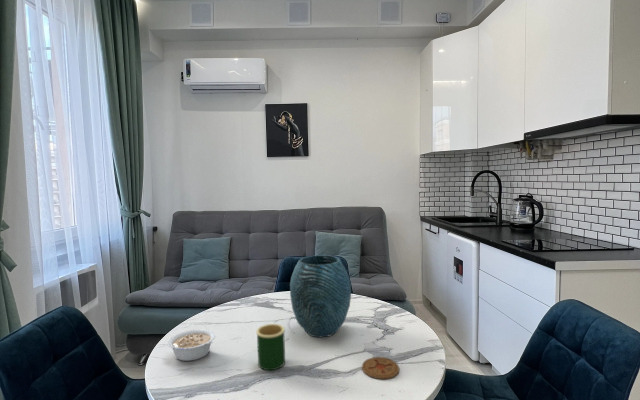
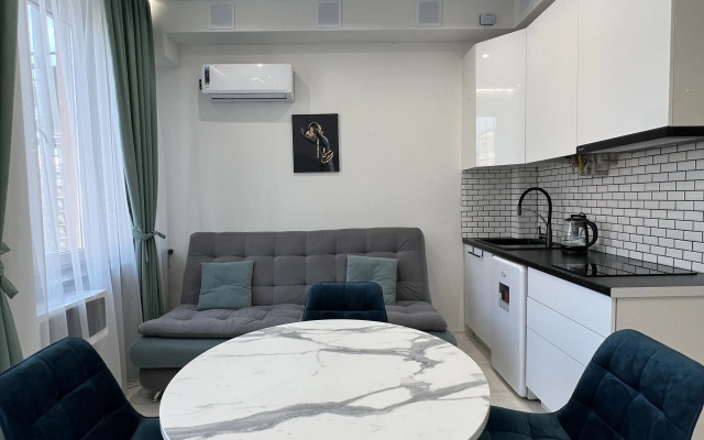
- mug [255,323,286,371]
- vase [289,254,352,338]
- legume [166,328,216,362]
- coaster [361,356,400,380]
